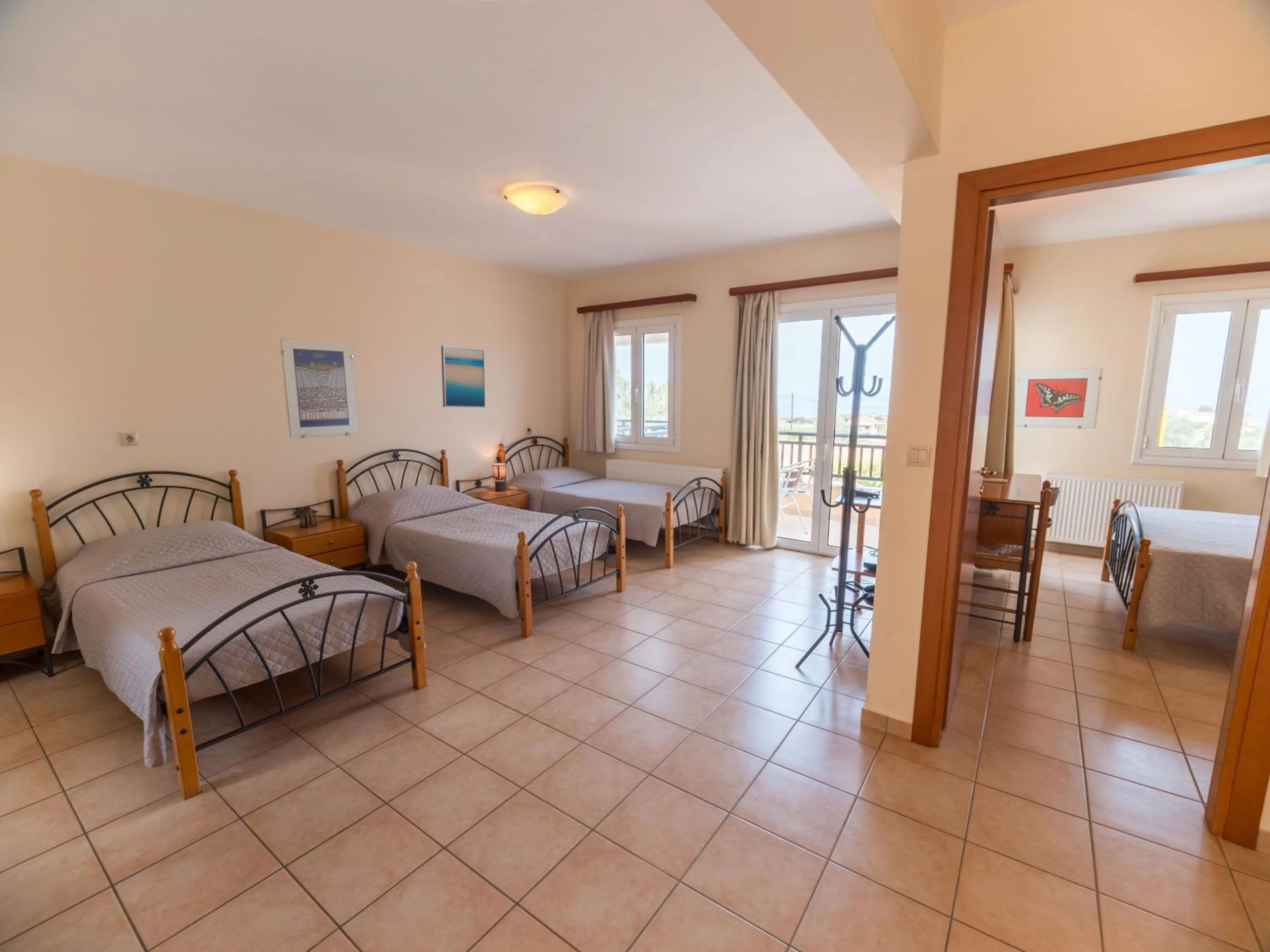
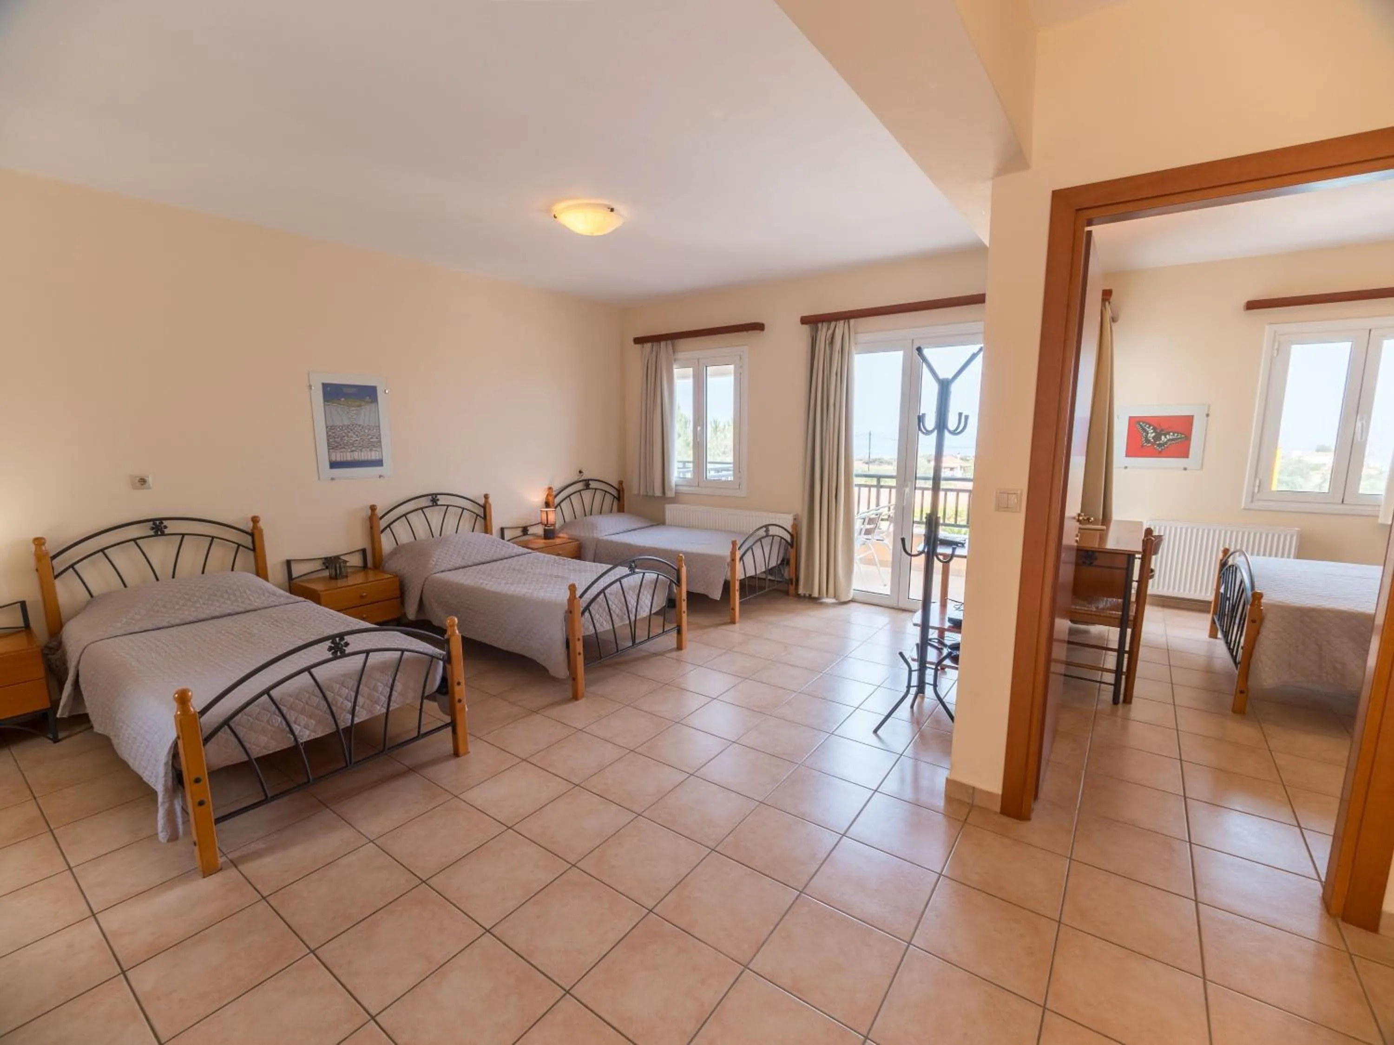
- wall art [441,345,486,408]
